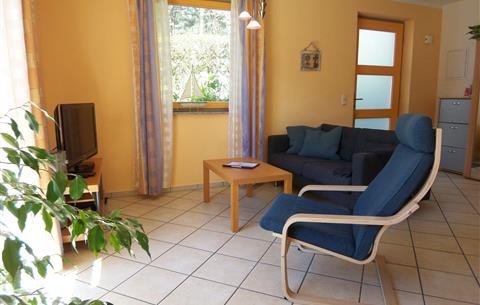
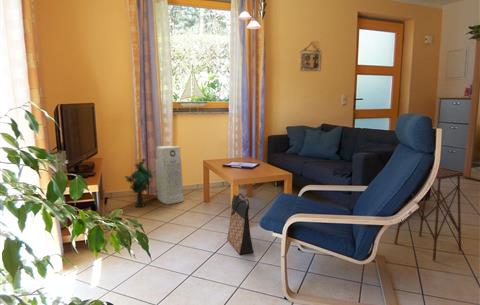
+ air purifier [154,145,185,205]
+ decorative plant [124,157,154,208]
+ bag [226,192,254,255]
+ side table [393,168,464,262]
